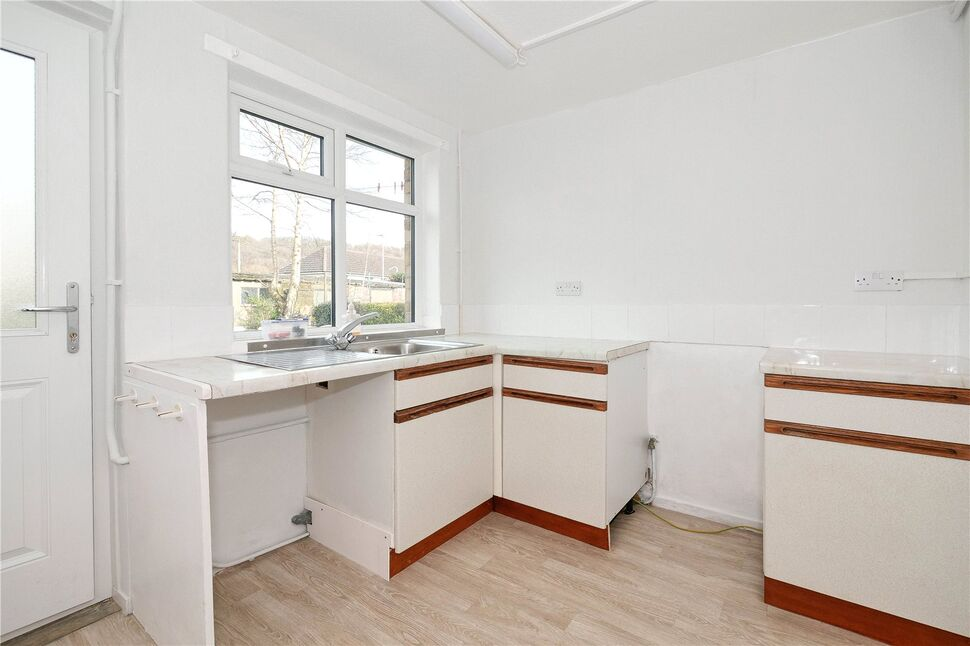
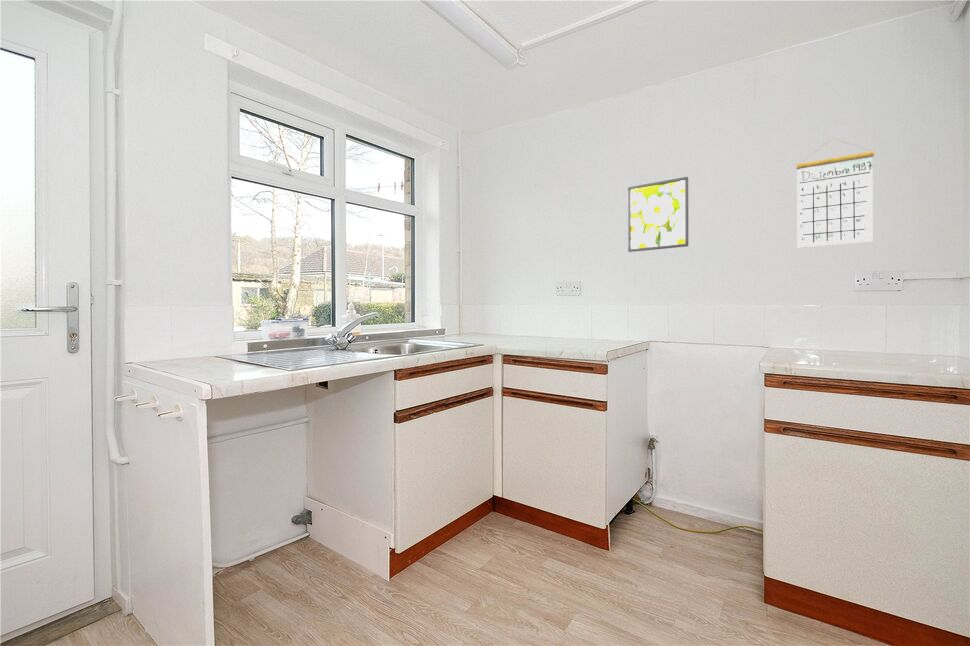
+ calendar [796,138,875,248]
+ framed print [627,176,689,253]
